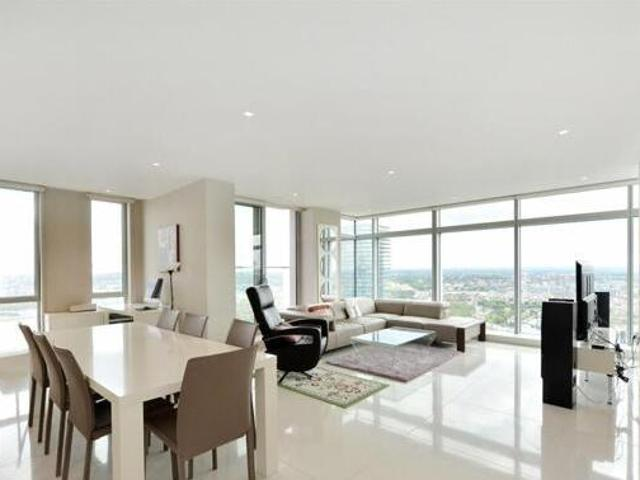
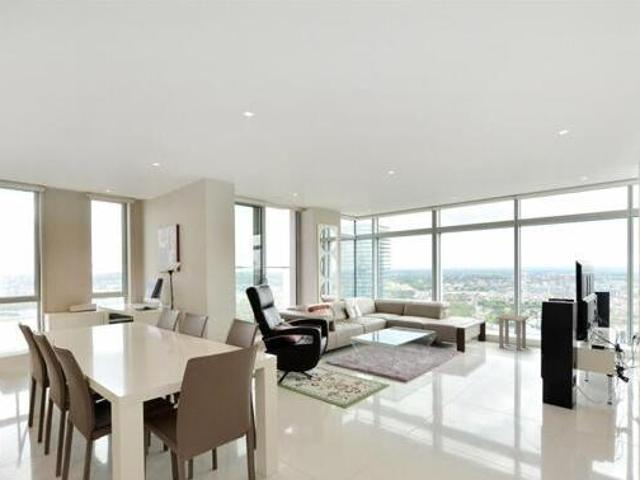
+ side table [495,313,530,351]
